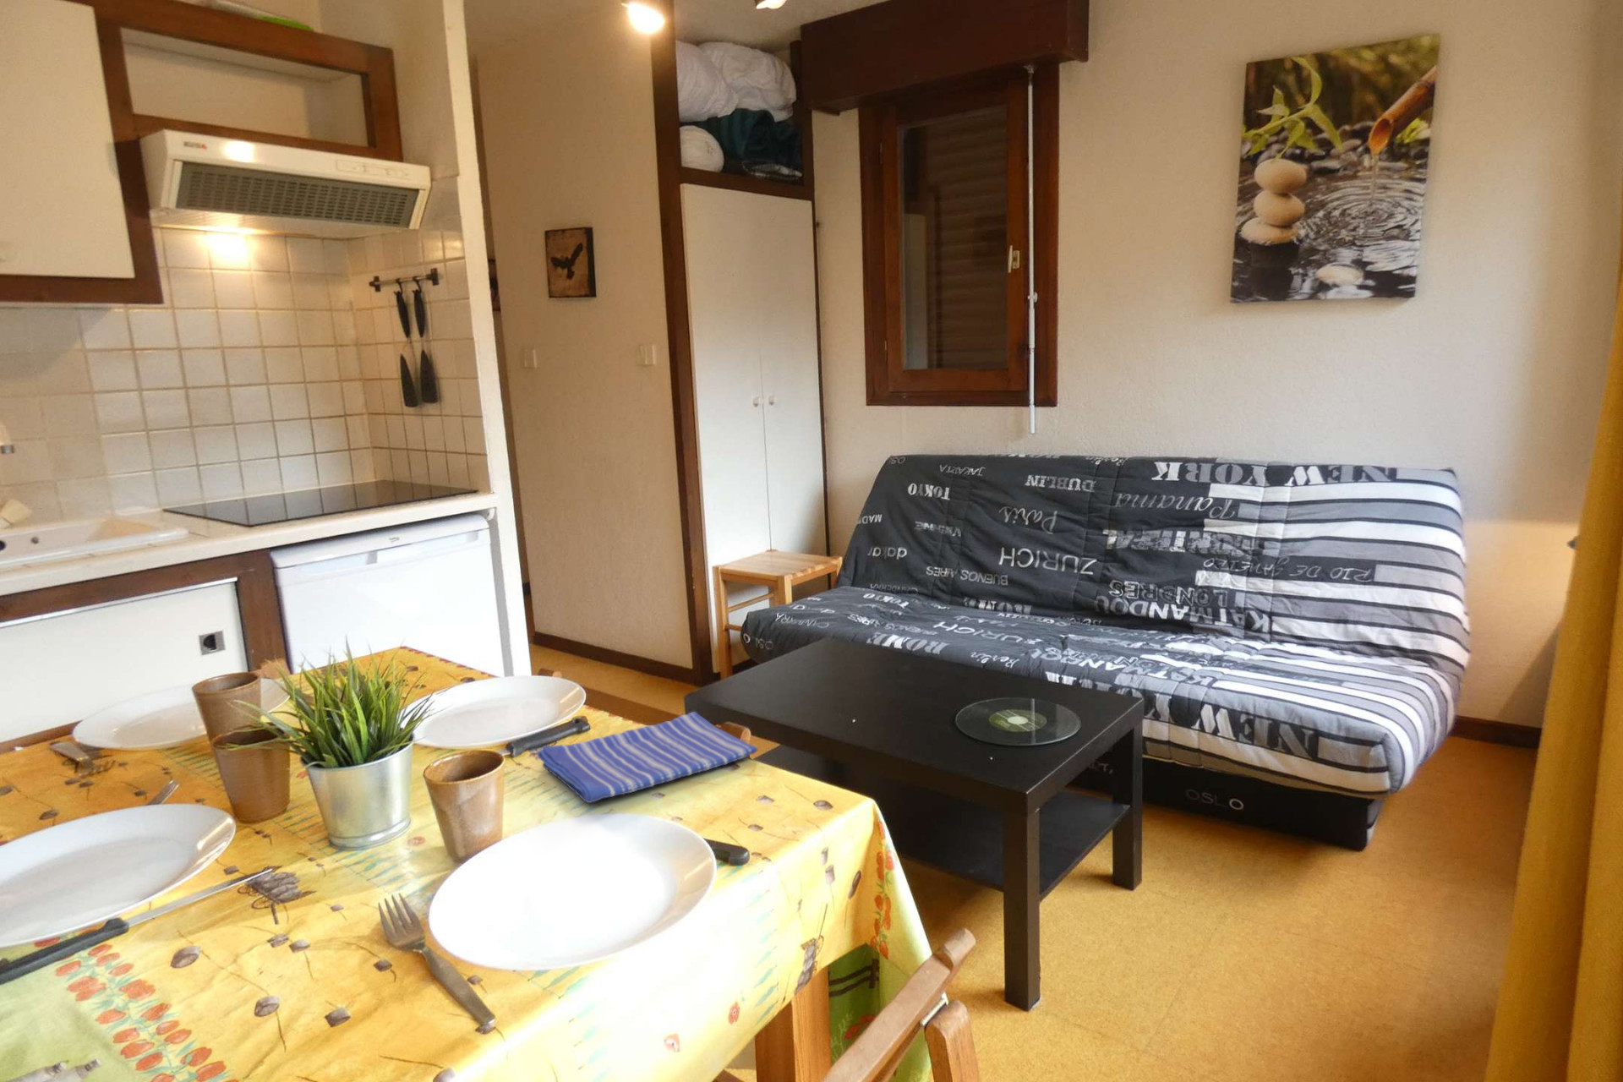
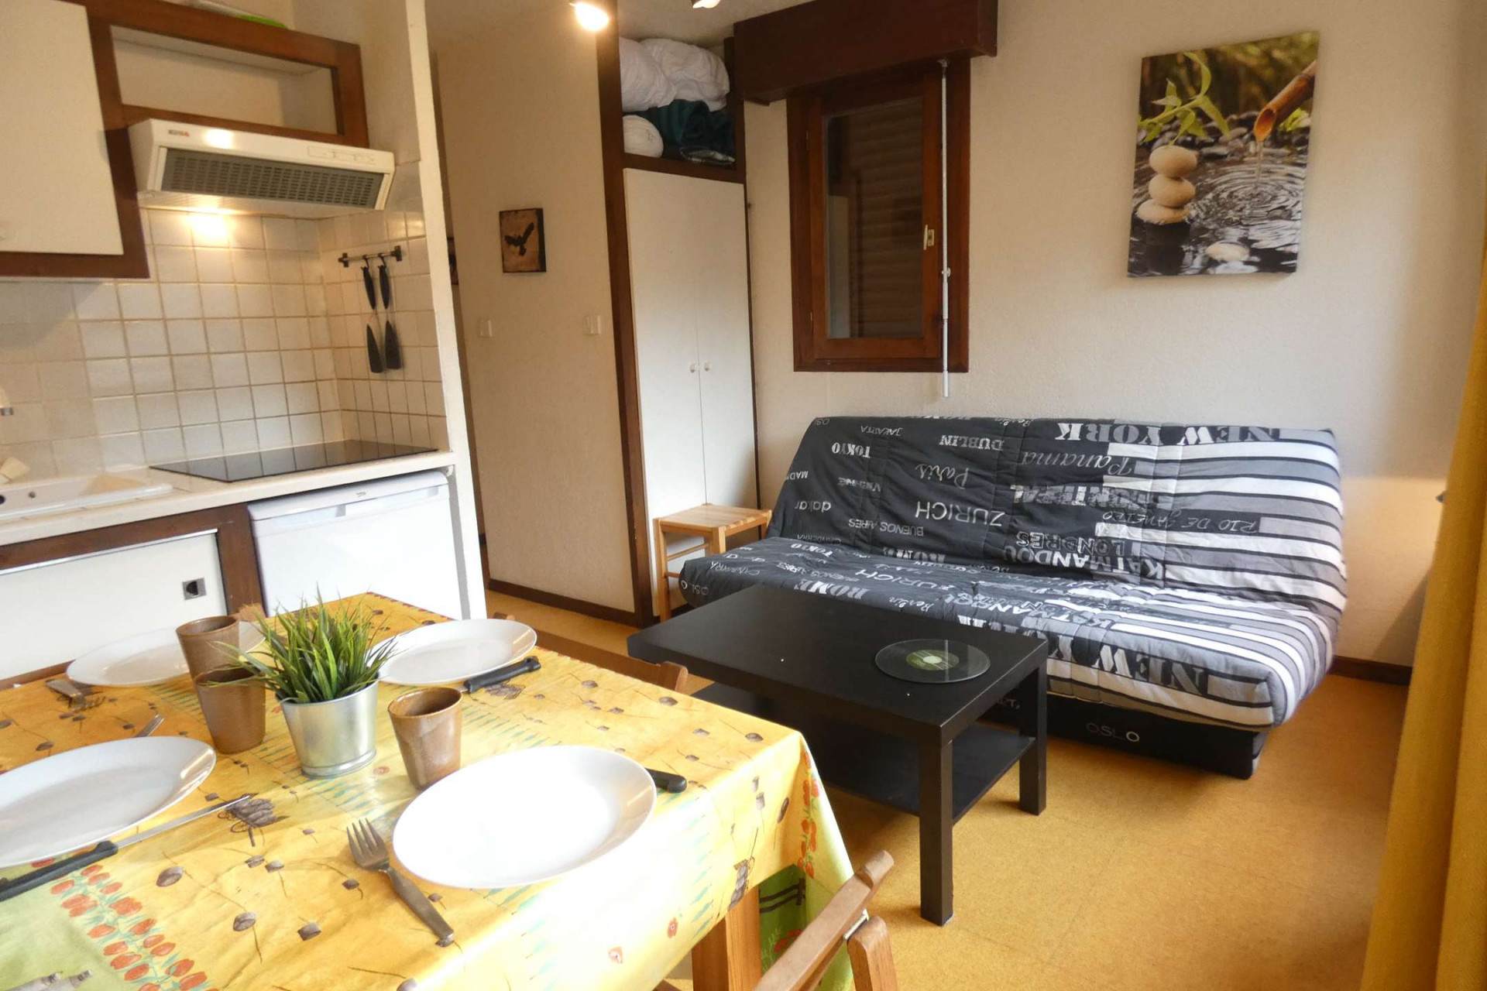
- dish towel [536,711,758,804]
